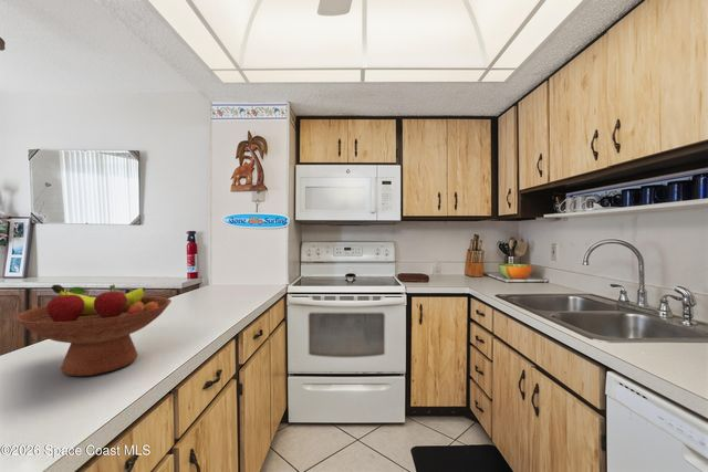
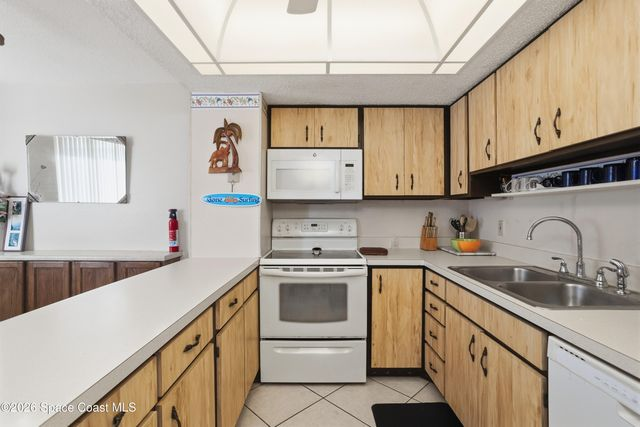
- fruit bowl [12,283,173,377]
